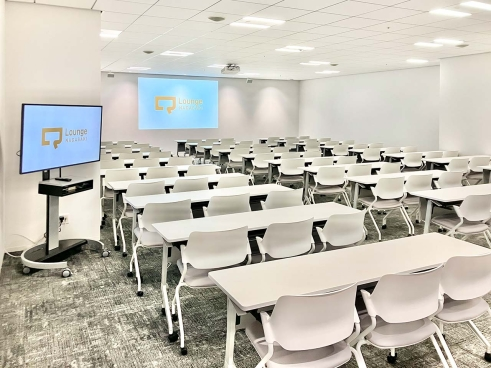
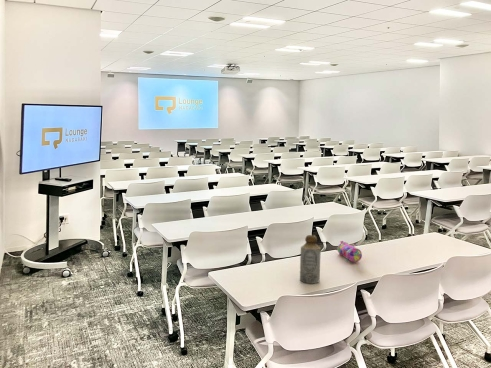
+ bottle [299,234,322,284]
+ pencil case [335,240,363,263]
